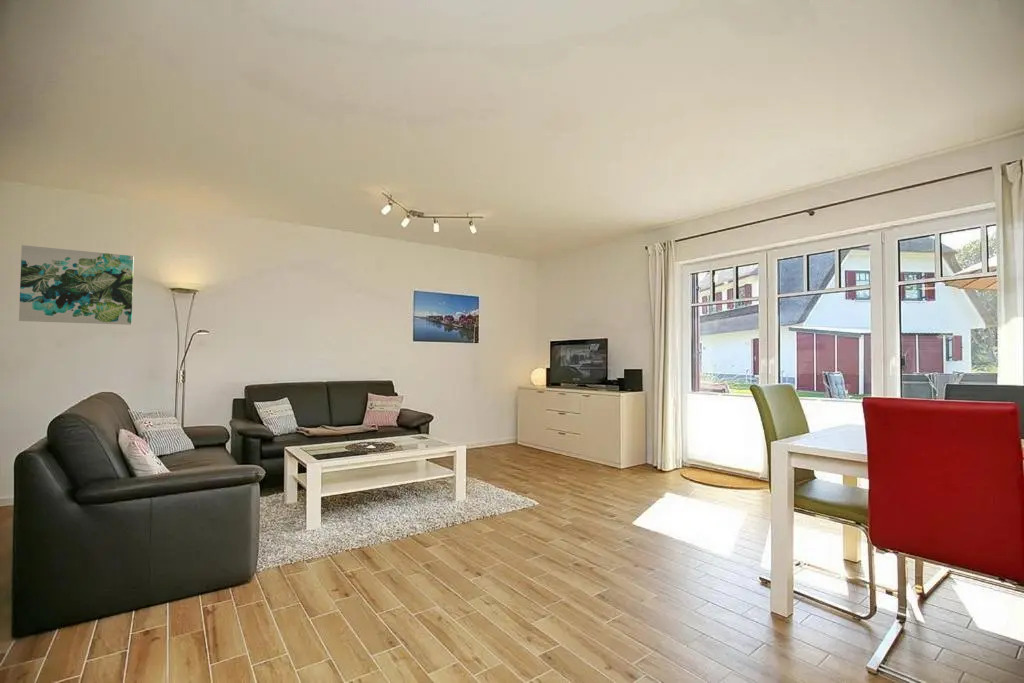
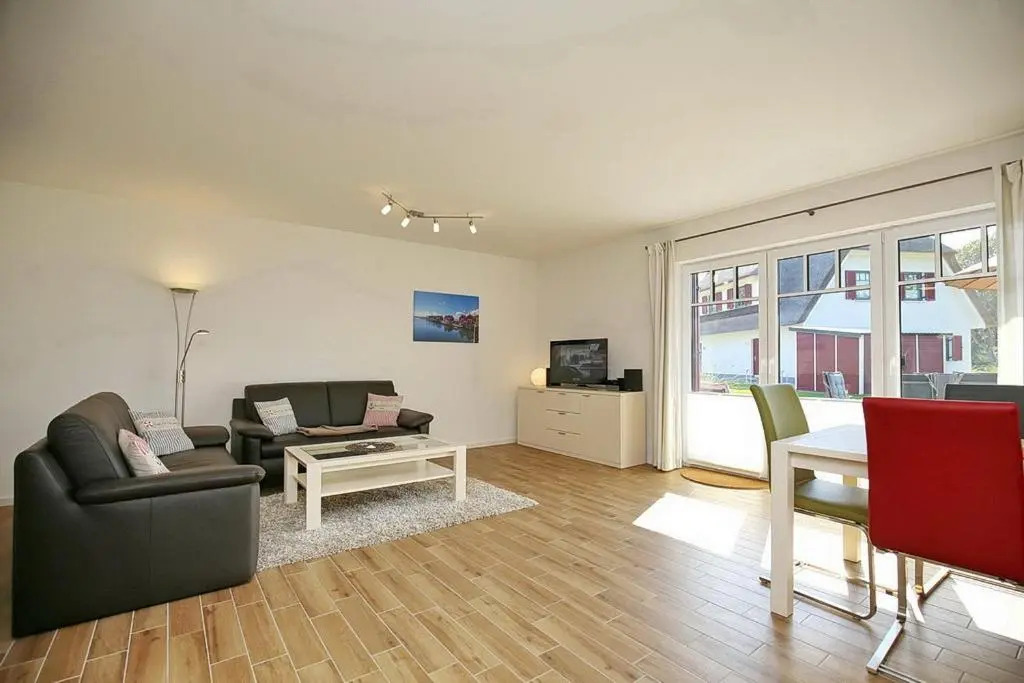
- wall art [18,244,135,326]
